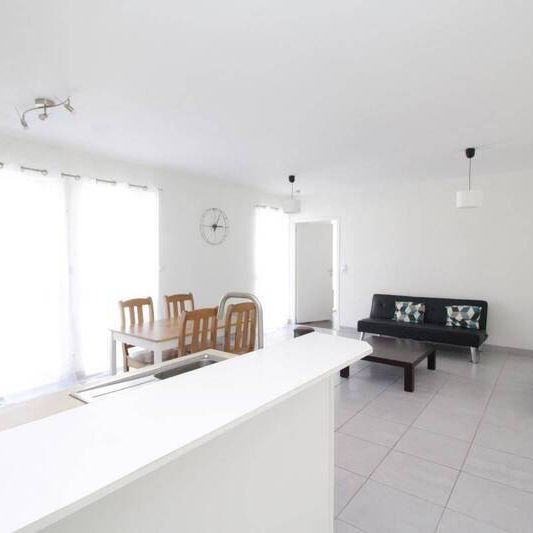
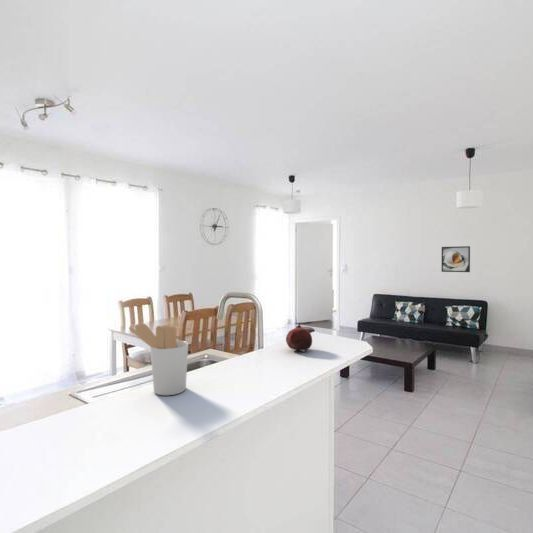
+ utensil holder [128,322,189,396]
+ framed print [441,245,471,273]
+ fruit [285,321,313,353]
